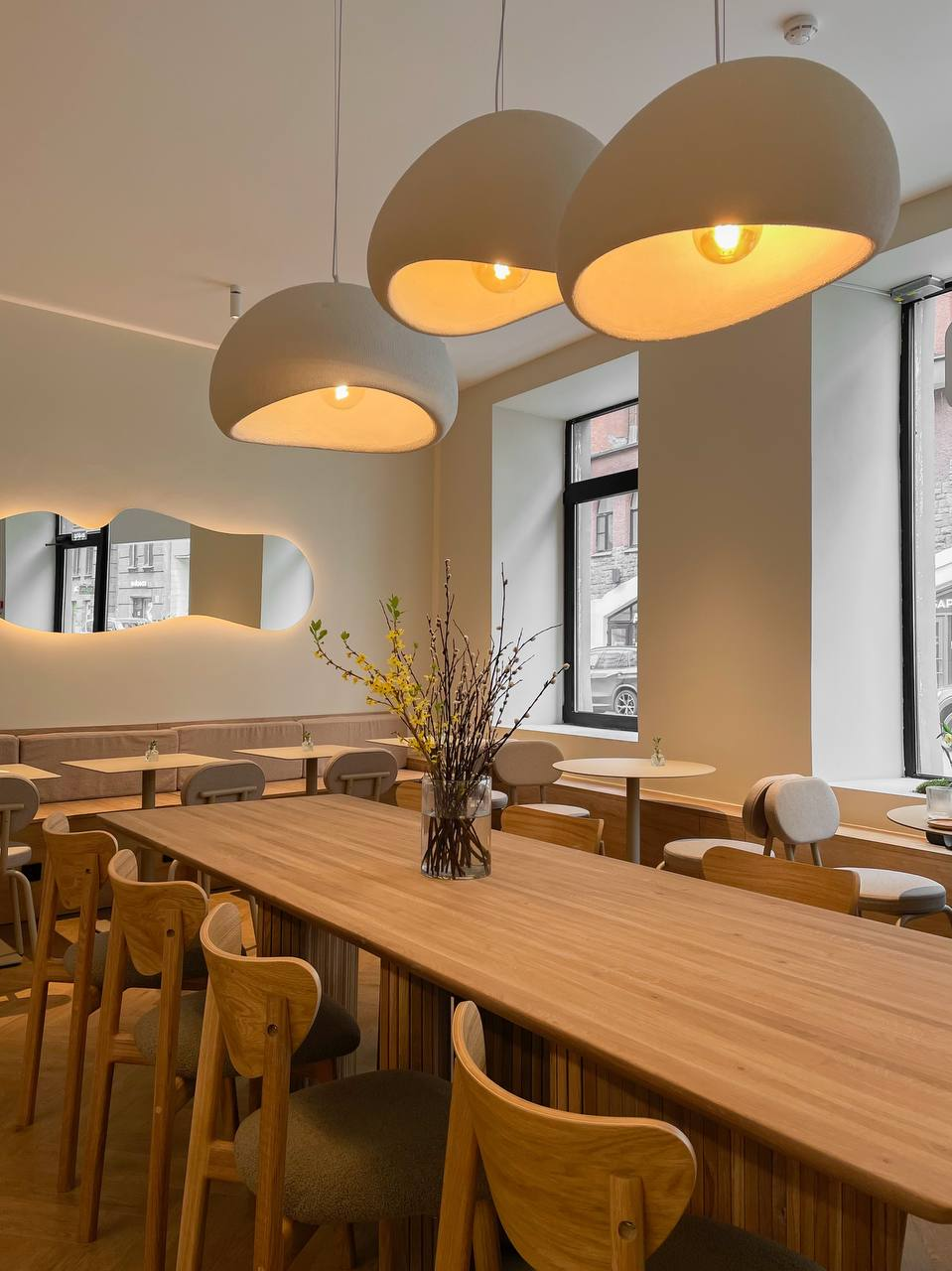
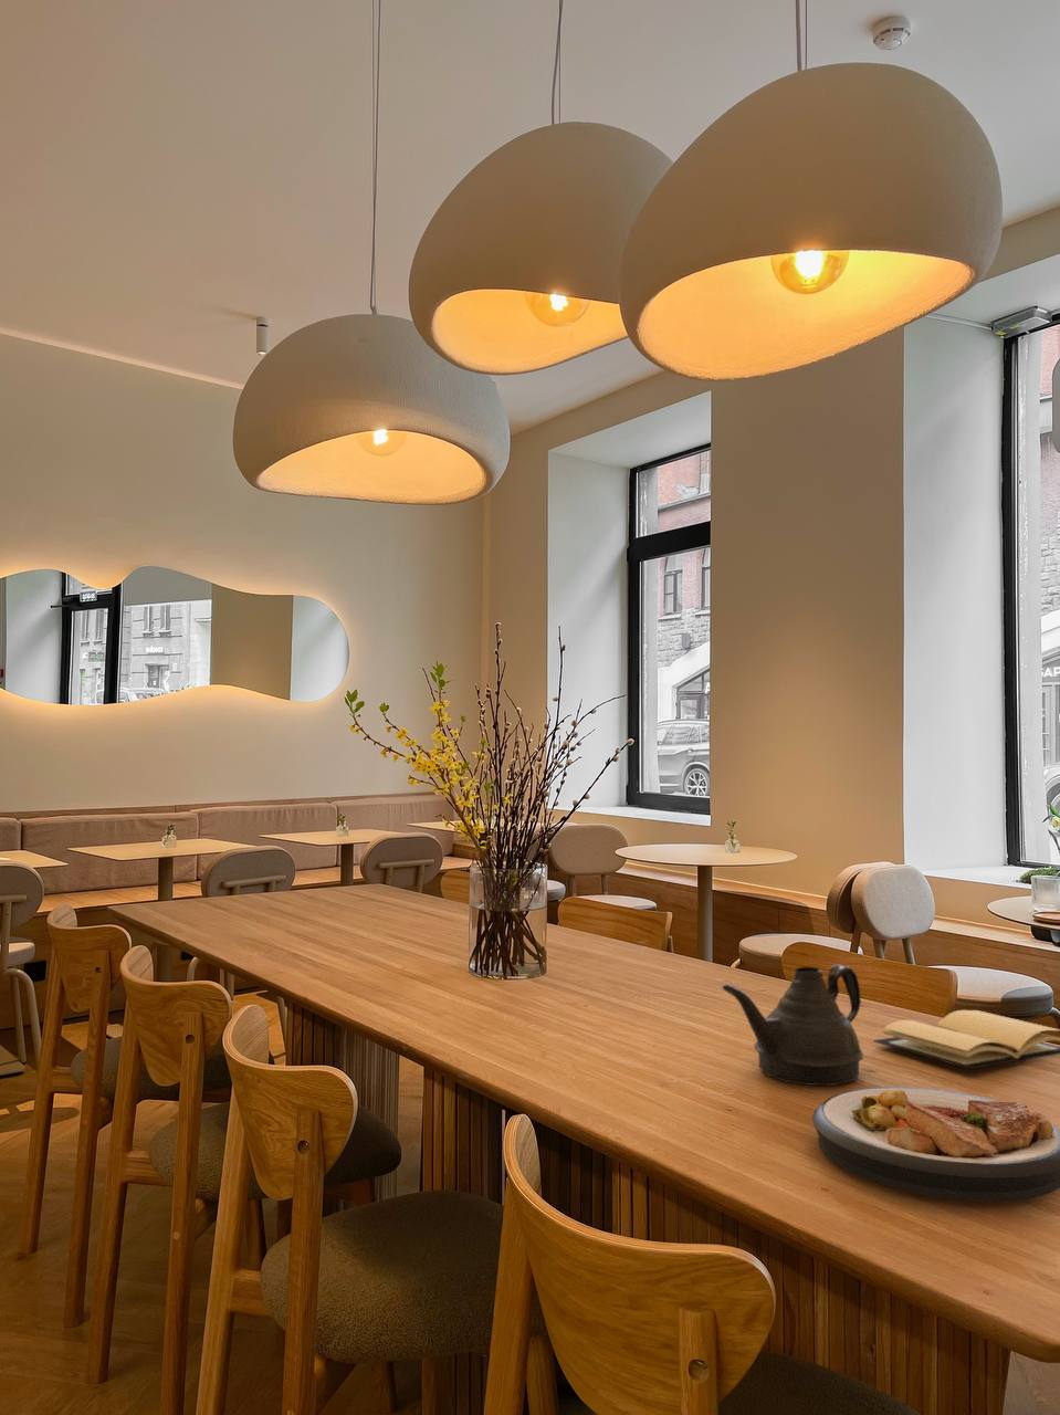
+ plate [812,1085,1060,1202]
+ teapot [722,964,864,1087]
+ book [872,1010,1060,1070]
